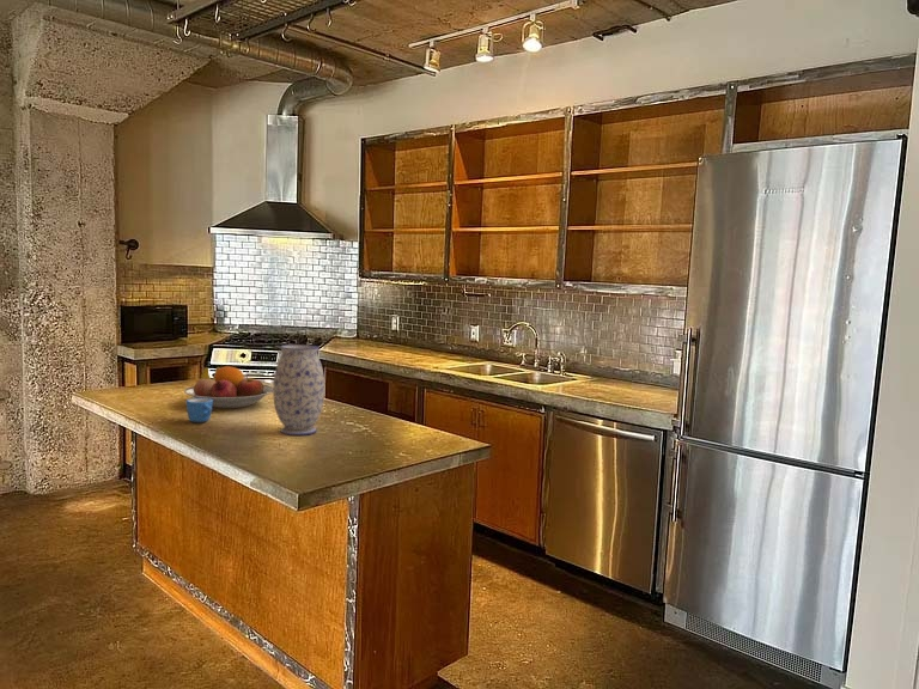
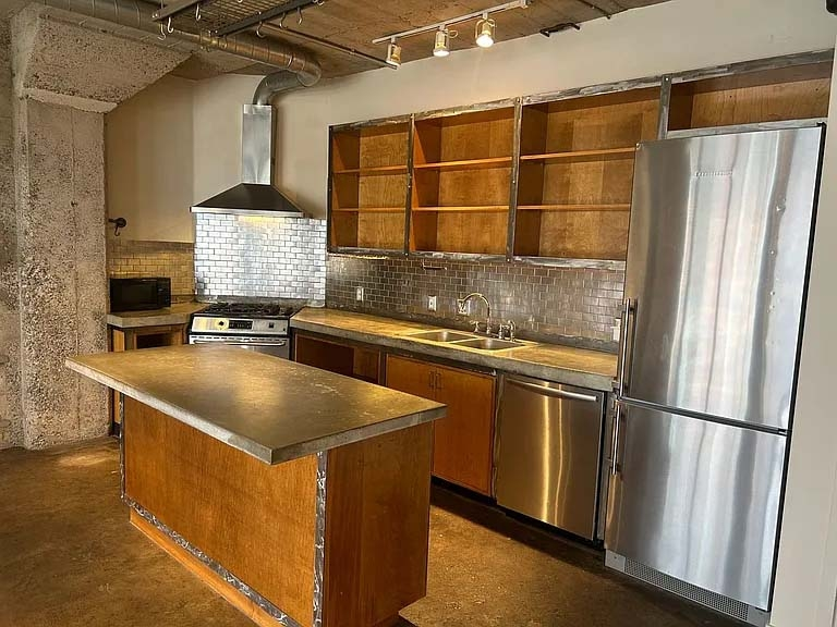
- fruit bowl [183,365,274,409]
- vase [272,343,325,437]
- mug [184,397,213,423]
